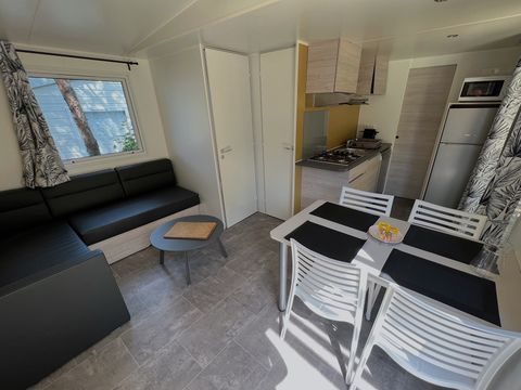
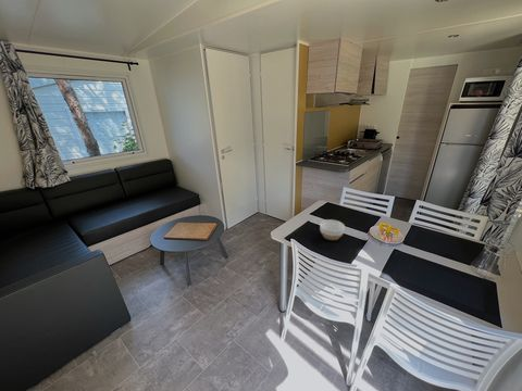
+ bowl [319,218,346,241]
